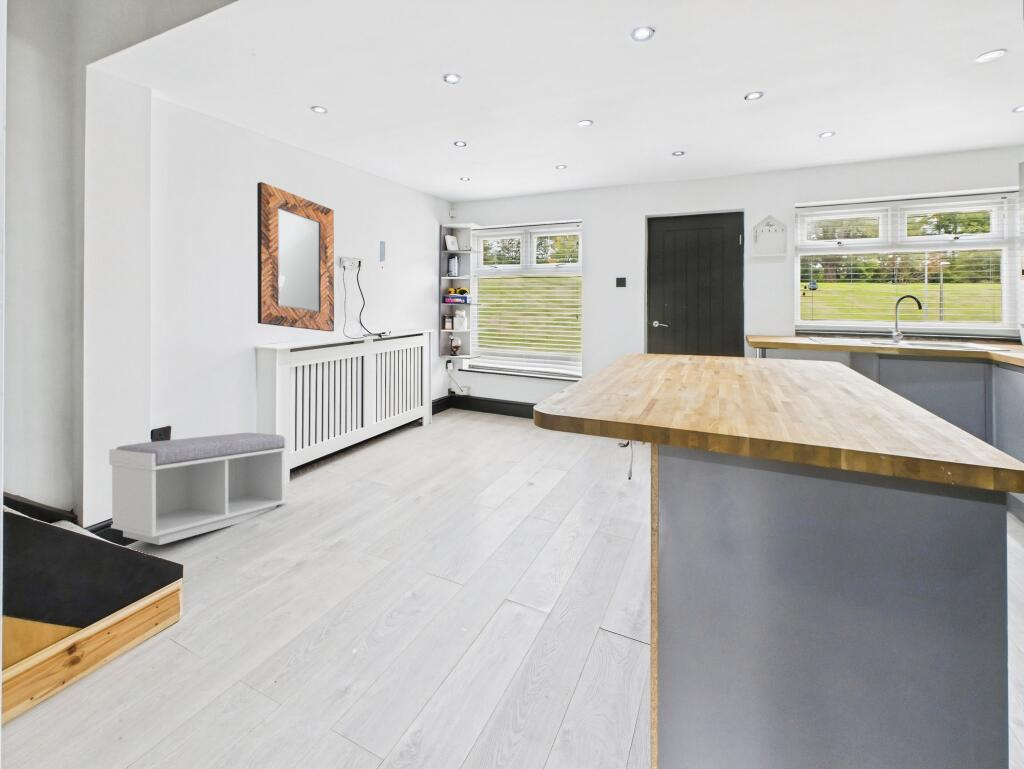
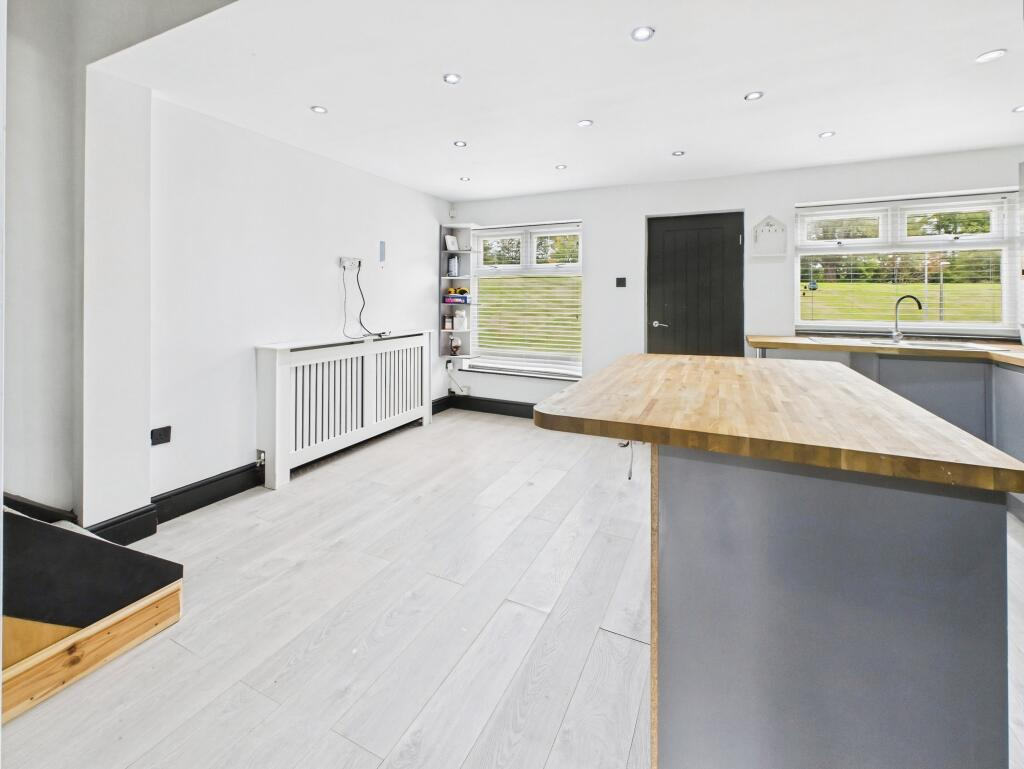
- bench [108,432,288,546]
- home mirror [256,181,335,332]
